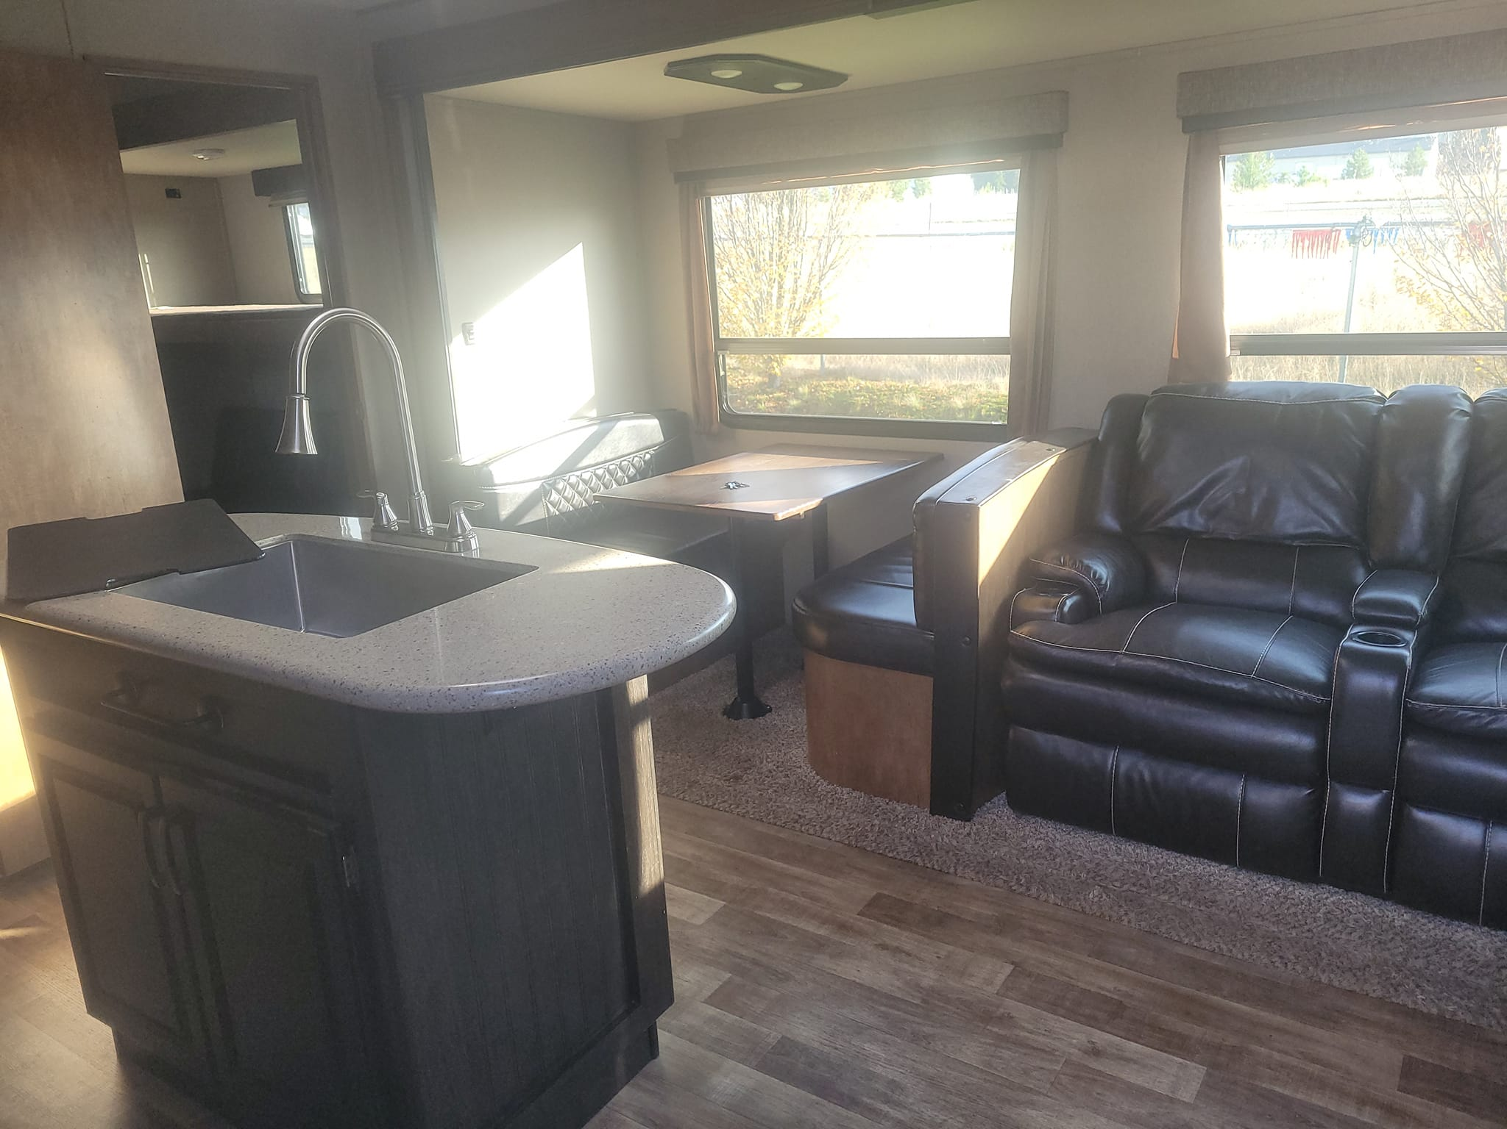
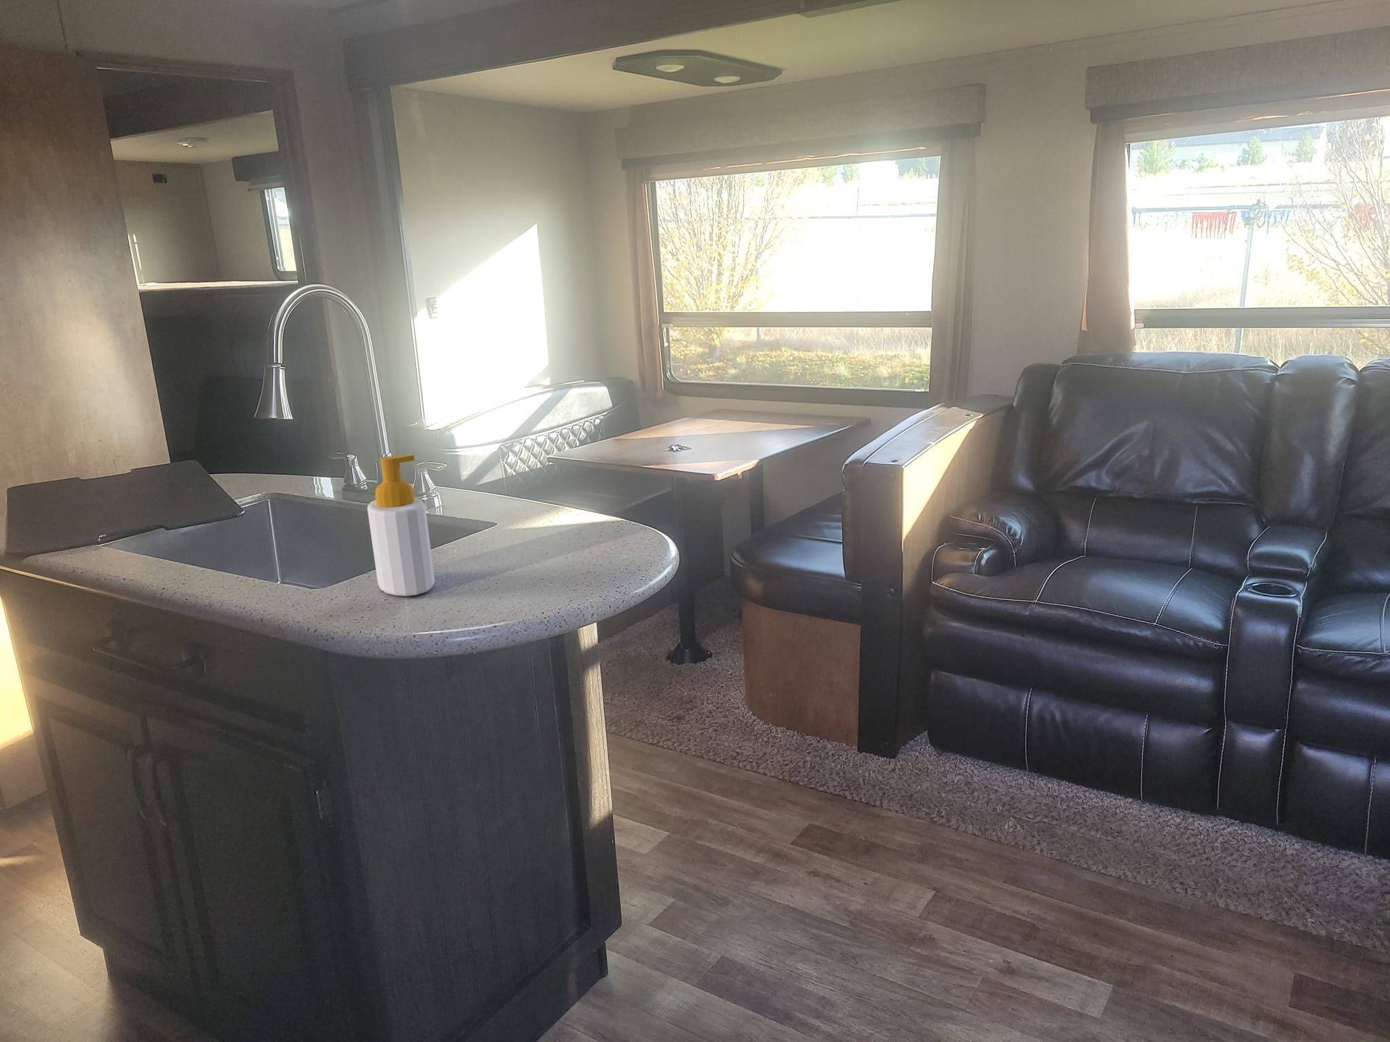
+ soap bottle [367,454,435,597]
